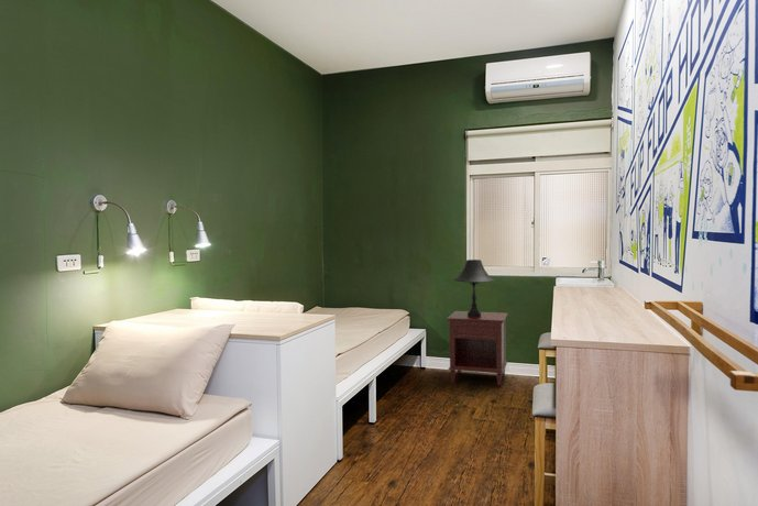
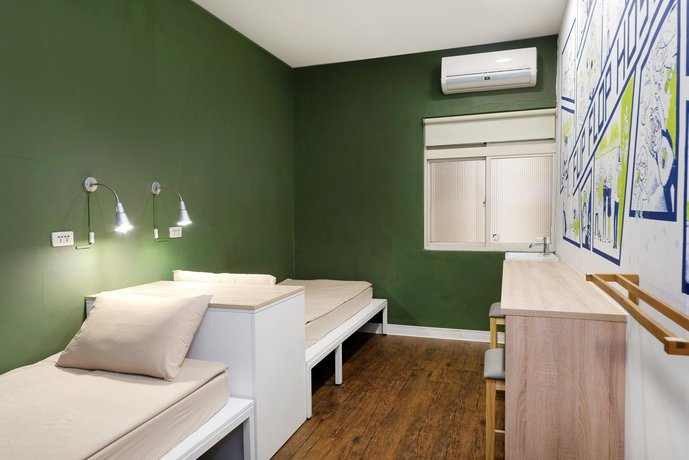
- table lamp [452,258,496,317]
- nightstand [446,310,508,387]
